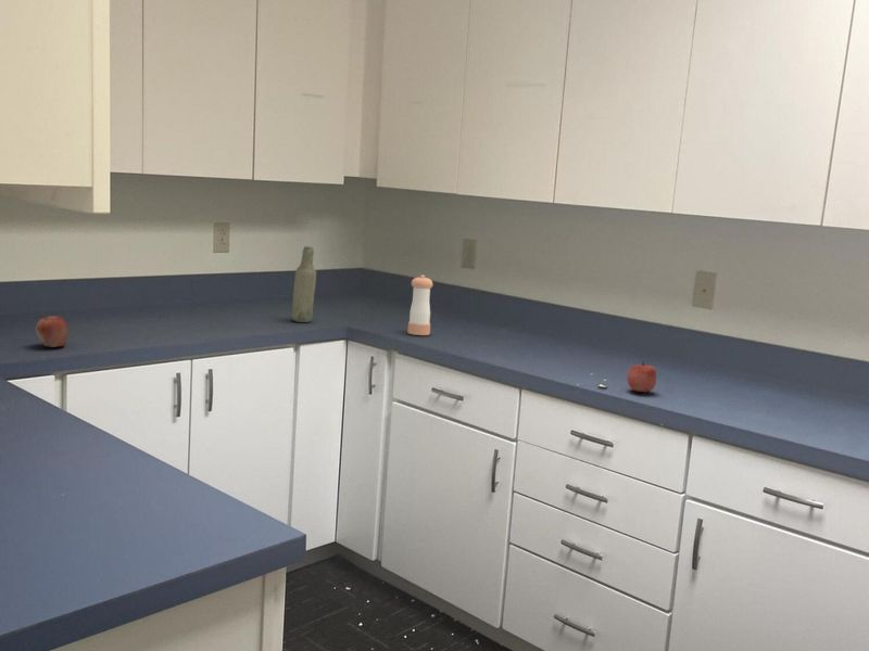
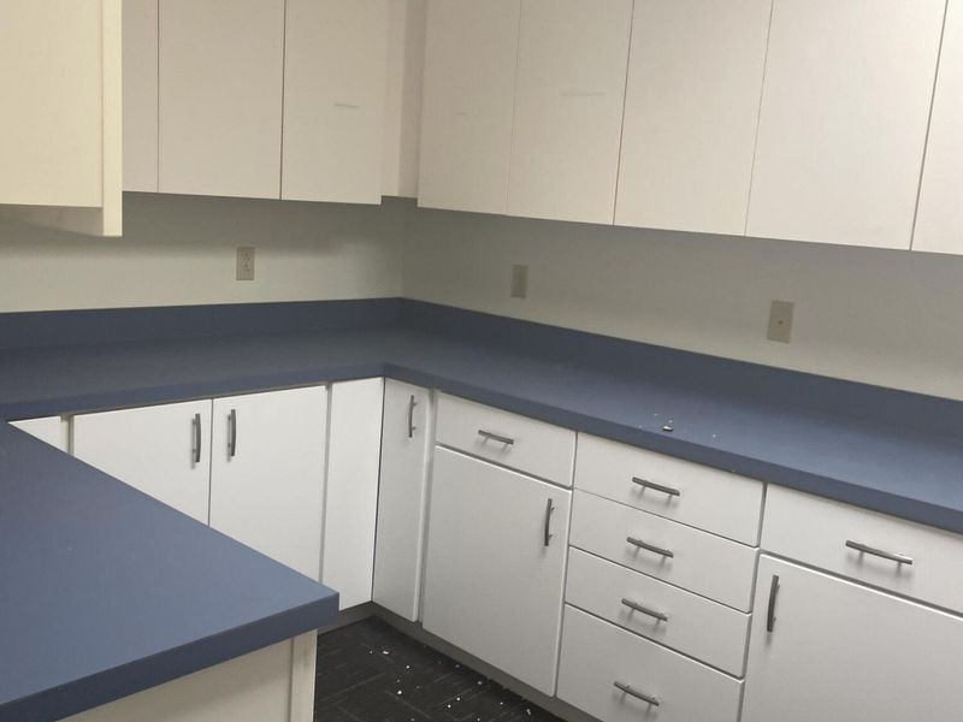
- apple [627,360,657,393]
- bottle [291,245,317,323]
- fruit [35,312,70,348]
- pepper shaker [406,275,434,336]
